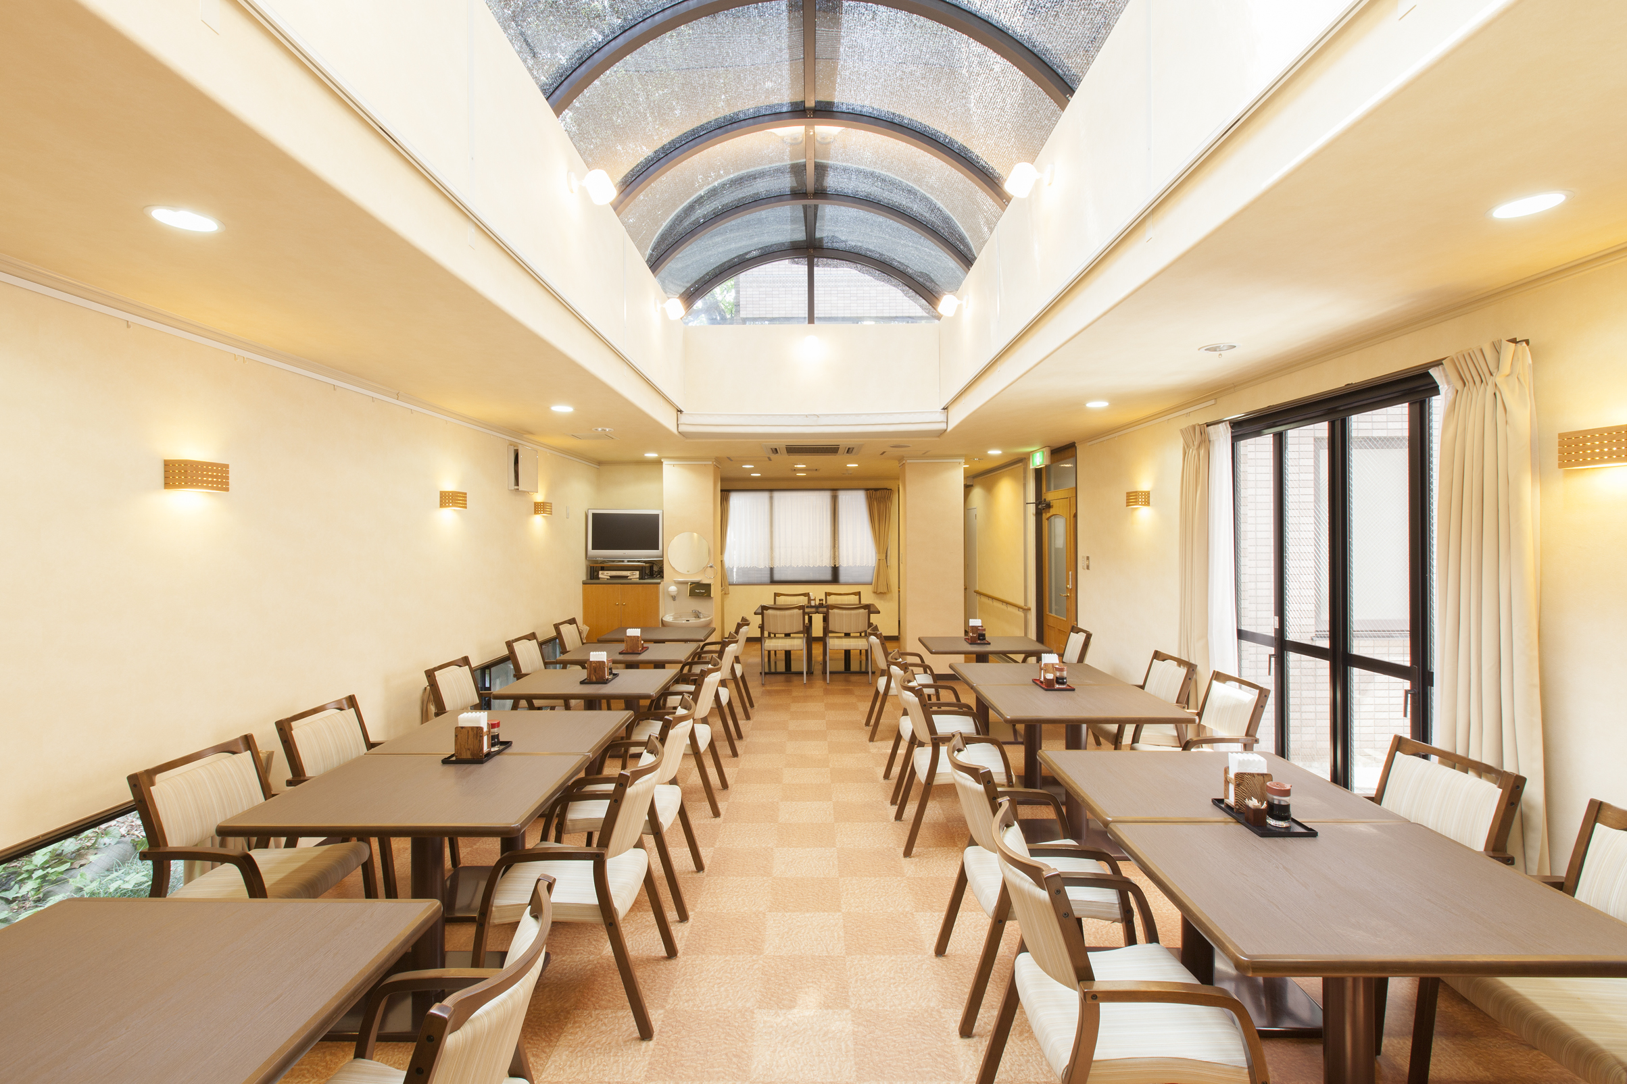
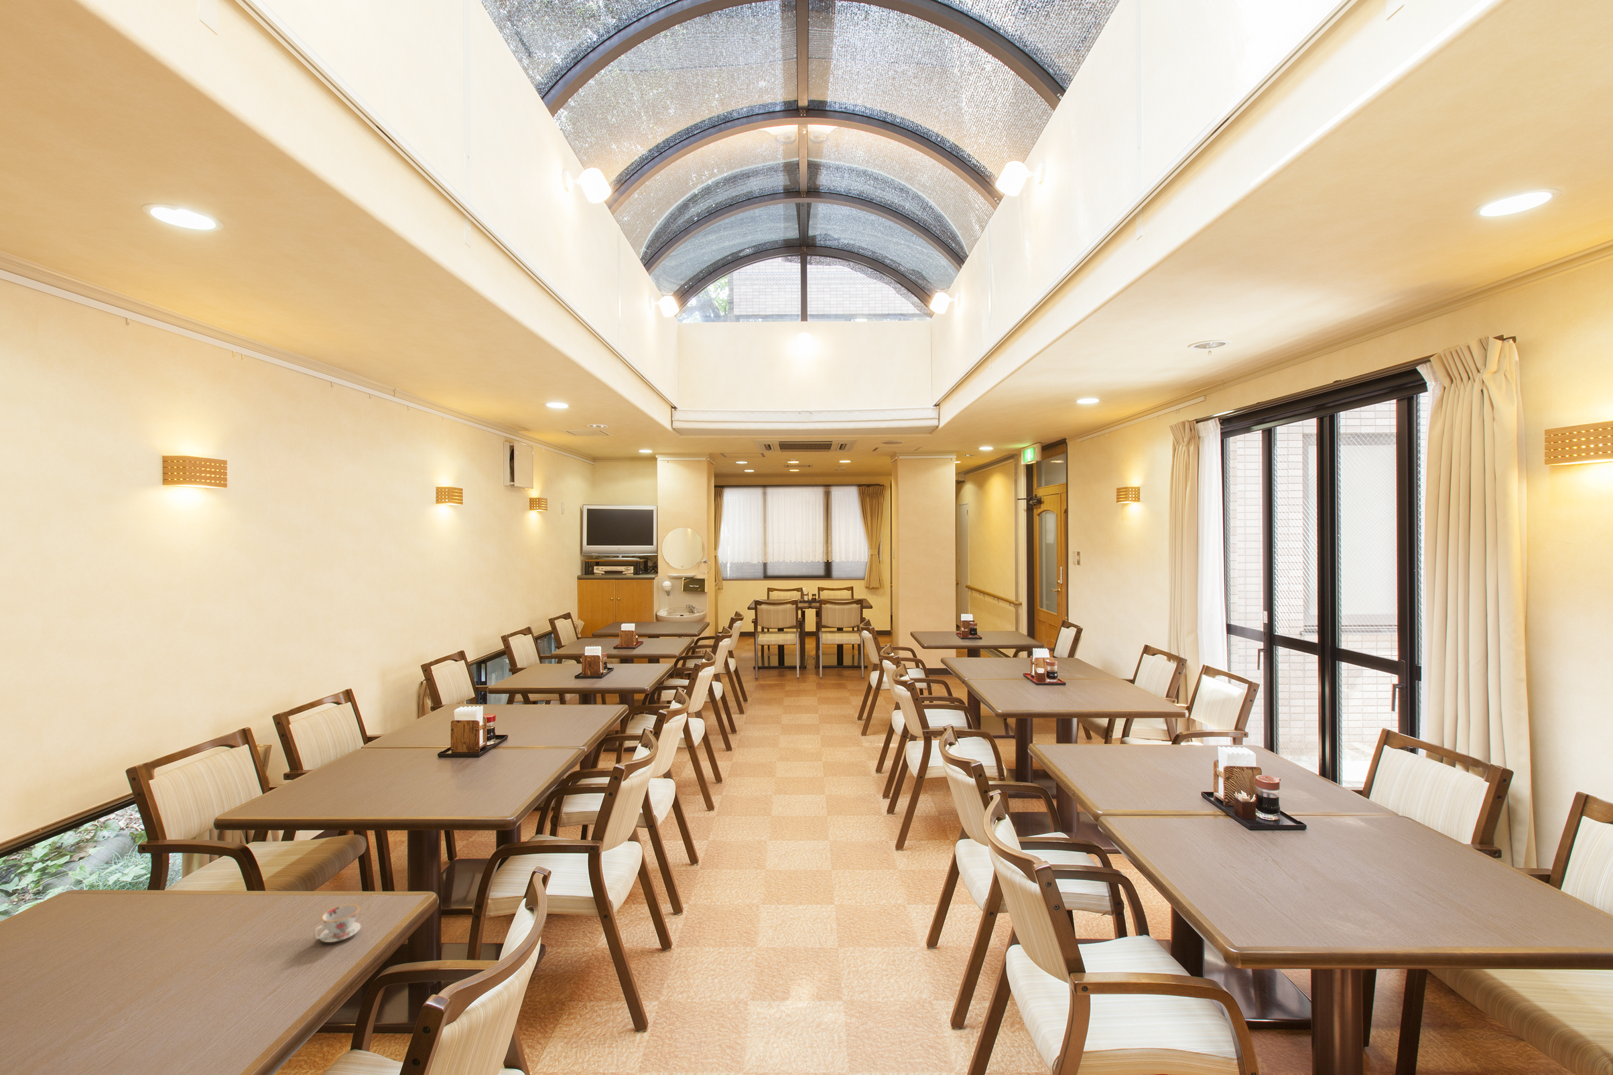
+ teacup [312,903,361,943]
